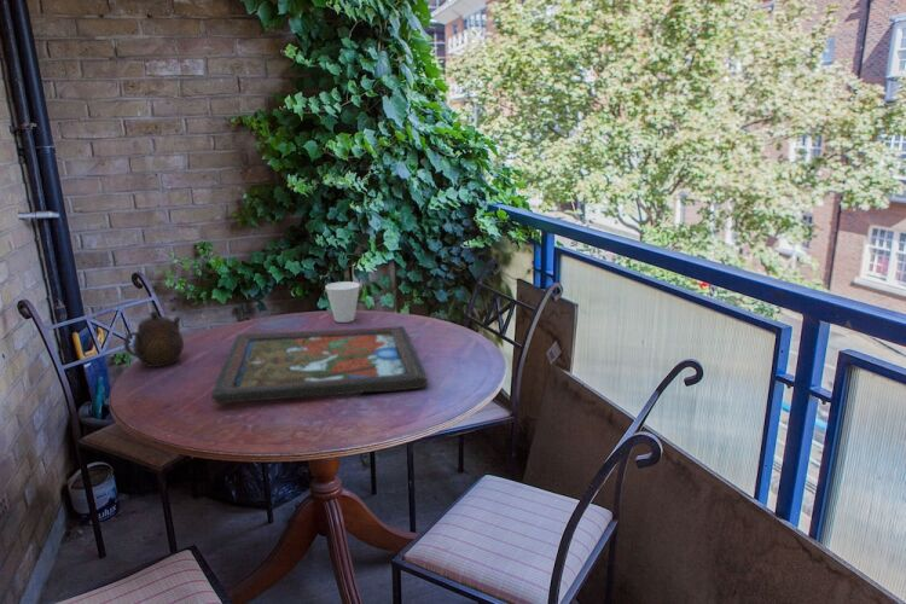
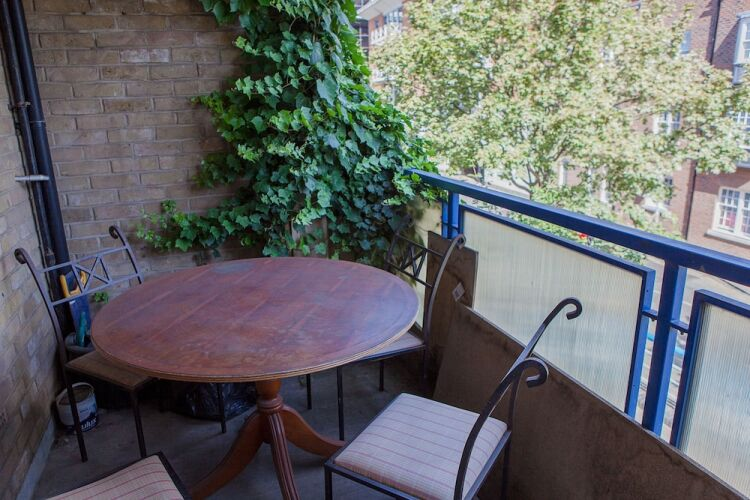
- framed painting [210,325,428,405]
- teapot [122,310,185,368]
- cup [324,280,361,324]
